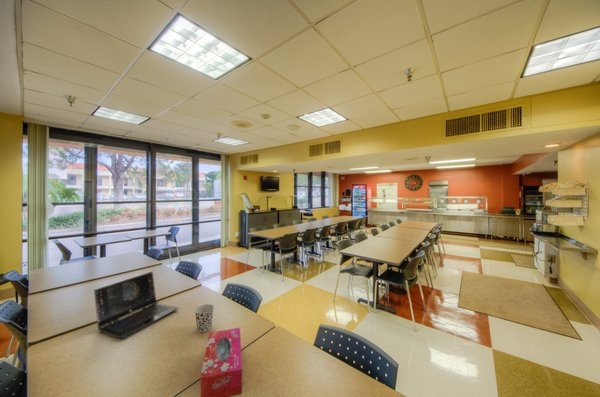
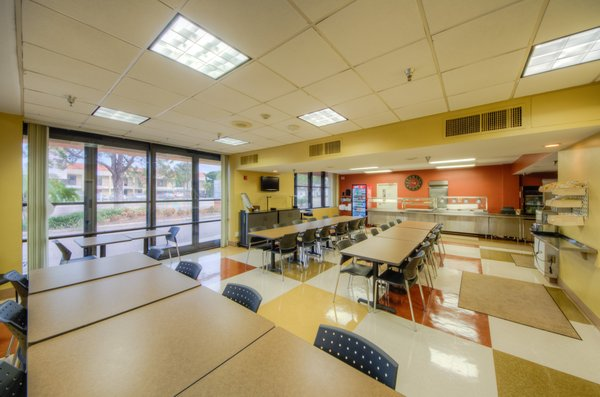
- tissue box [199,327,243,397]
- cup [194,303,215,333]
- laptop [93,270,179,339]
